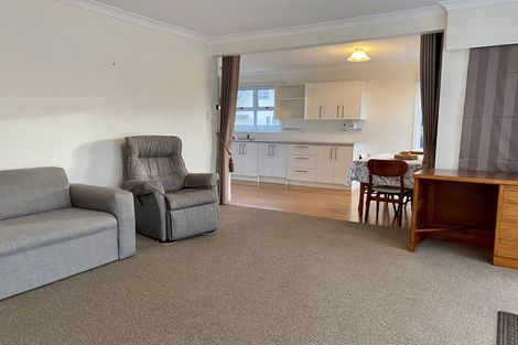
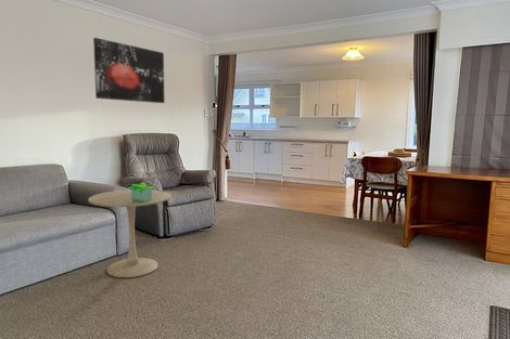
+ side table [87,188,171,278]
+ wall art [92,37,166,104]
+ potted plant [125,181,155,203]
